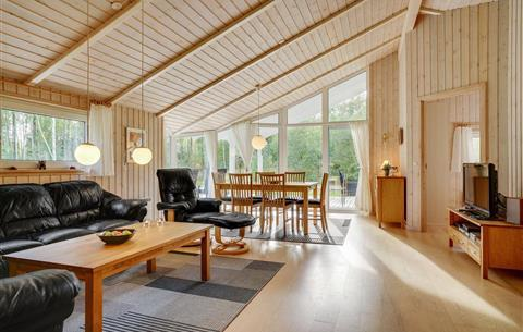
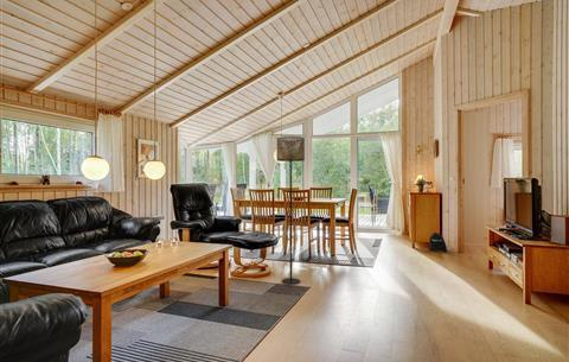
+ floor lamp [276,135,306,285]
+ backpack [428,230,448,254]
